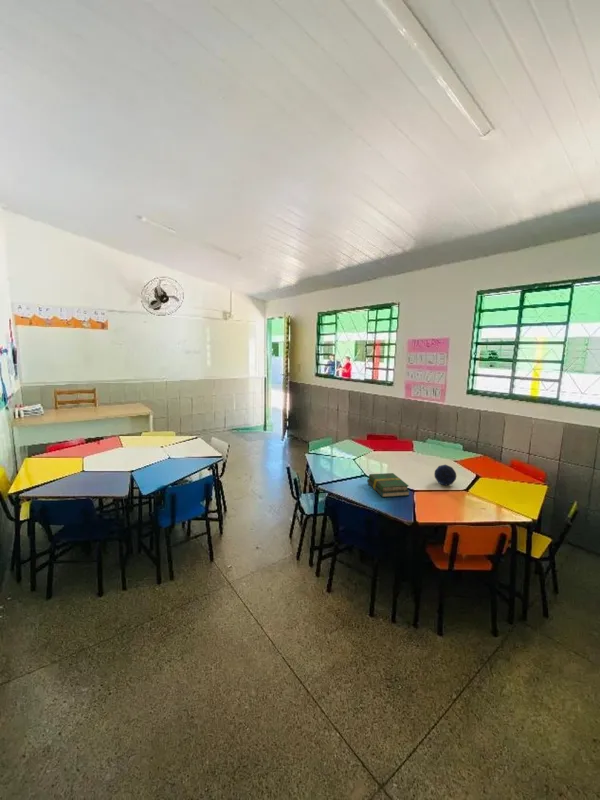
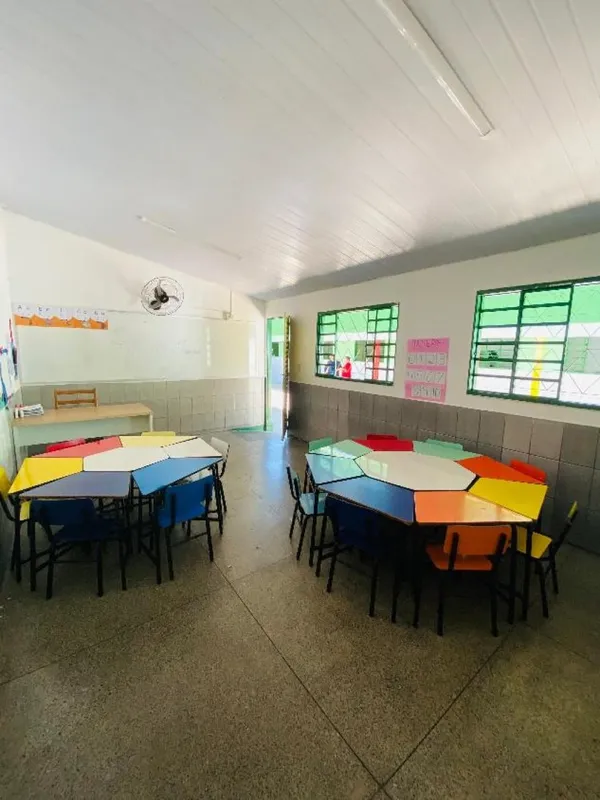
- decorative orb [433,464,457,487]
- book [366,472,411,498]
